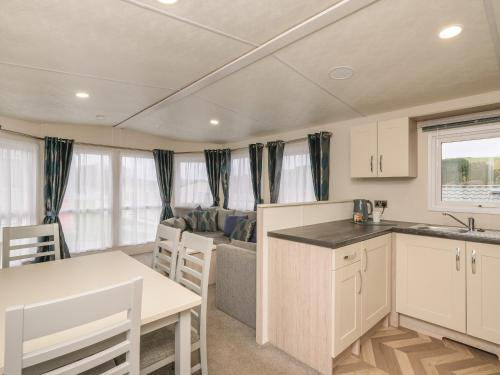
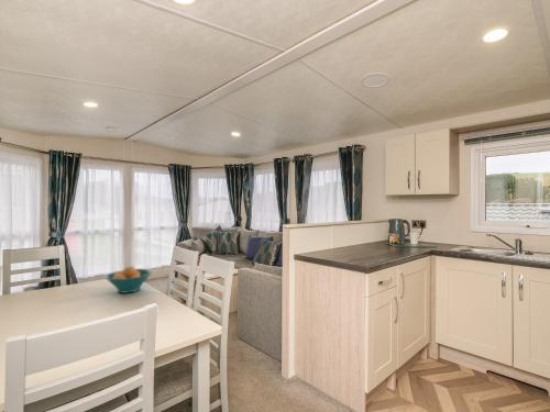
+ fruit bowl [103,265,153,294]
